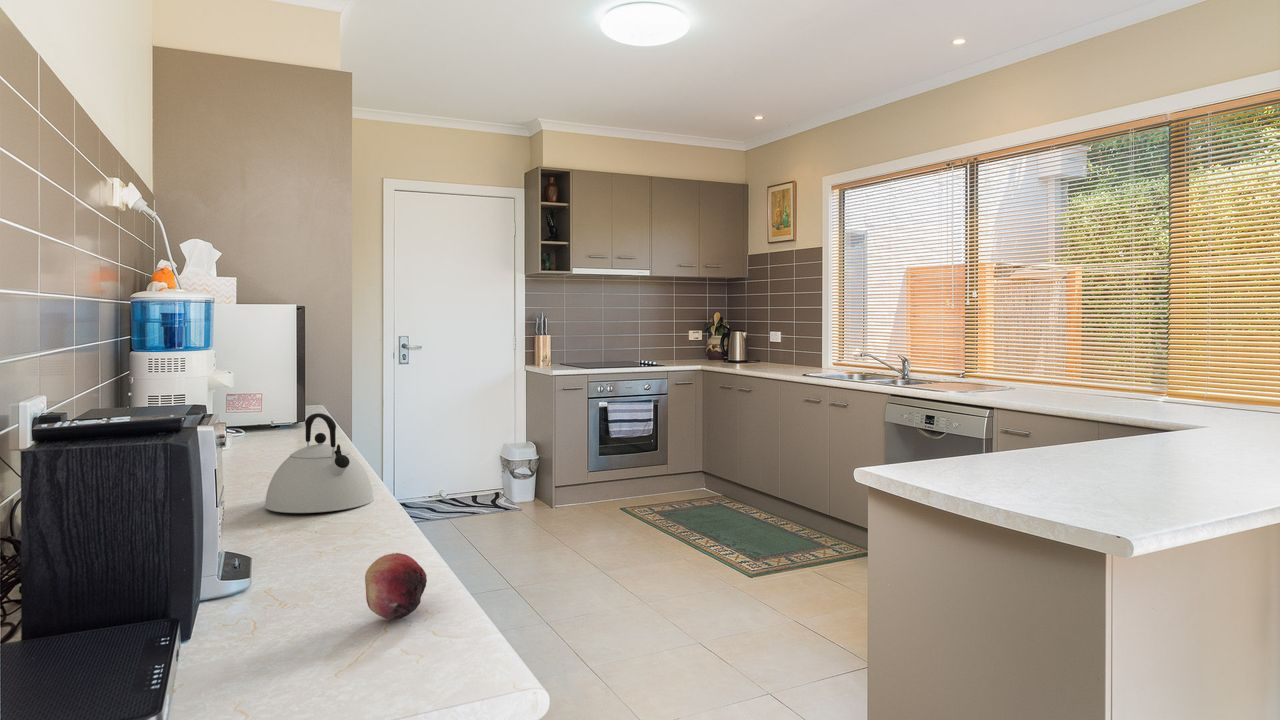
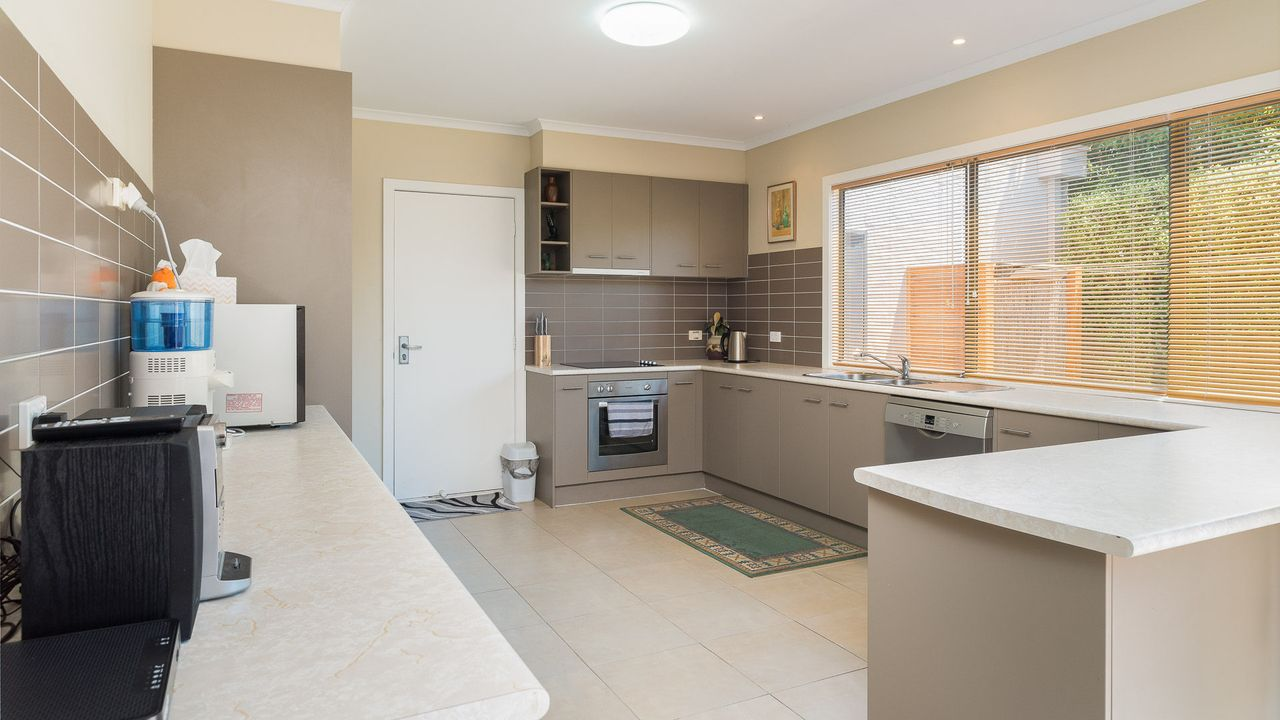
- kettle [264,412,375,514]
- fruit [364,552,428,620]
